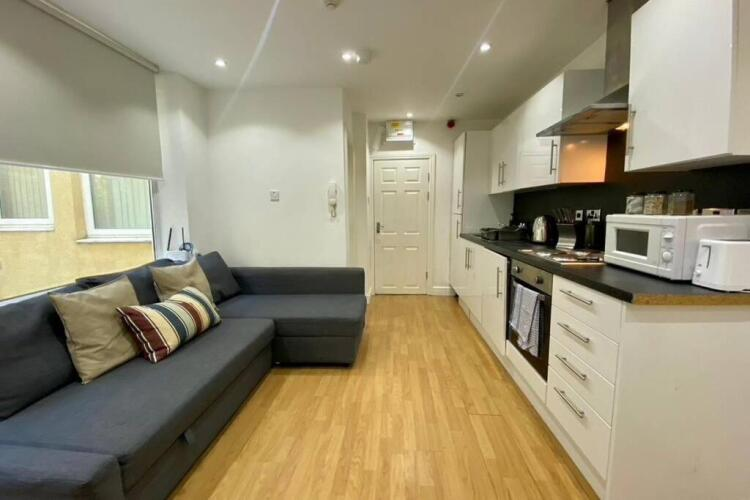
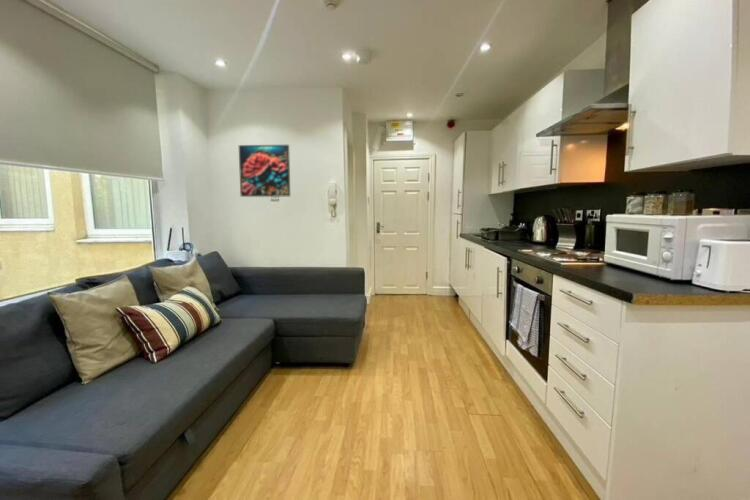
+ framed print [238,144,291,198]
